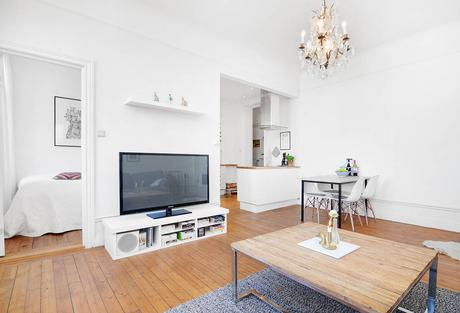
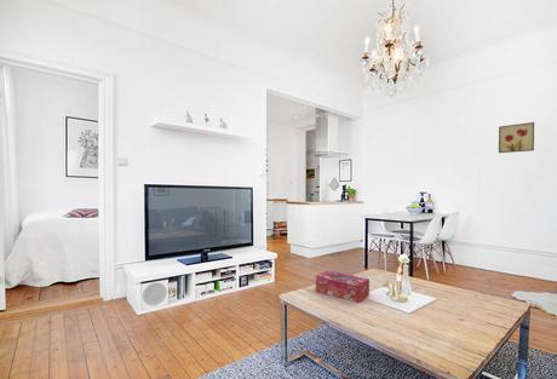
+ wall art [498,121,535,154]
+ tissue box [315,269,371,304]
